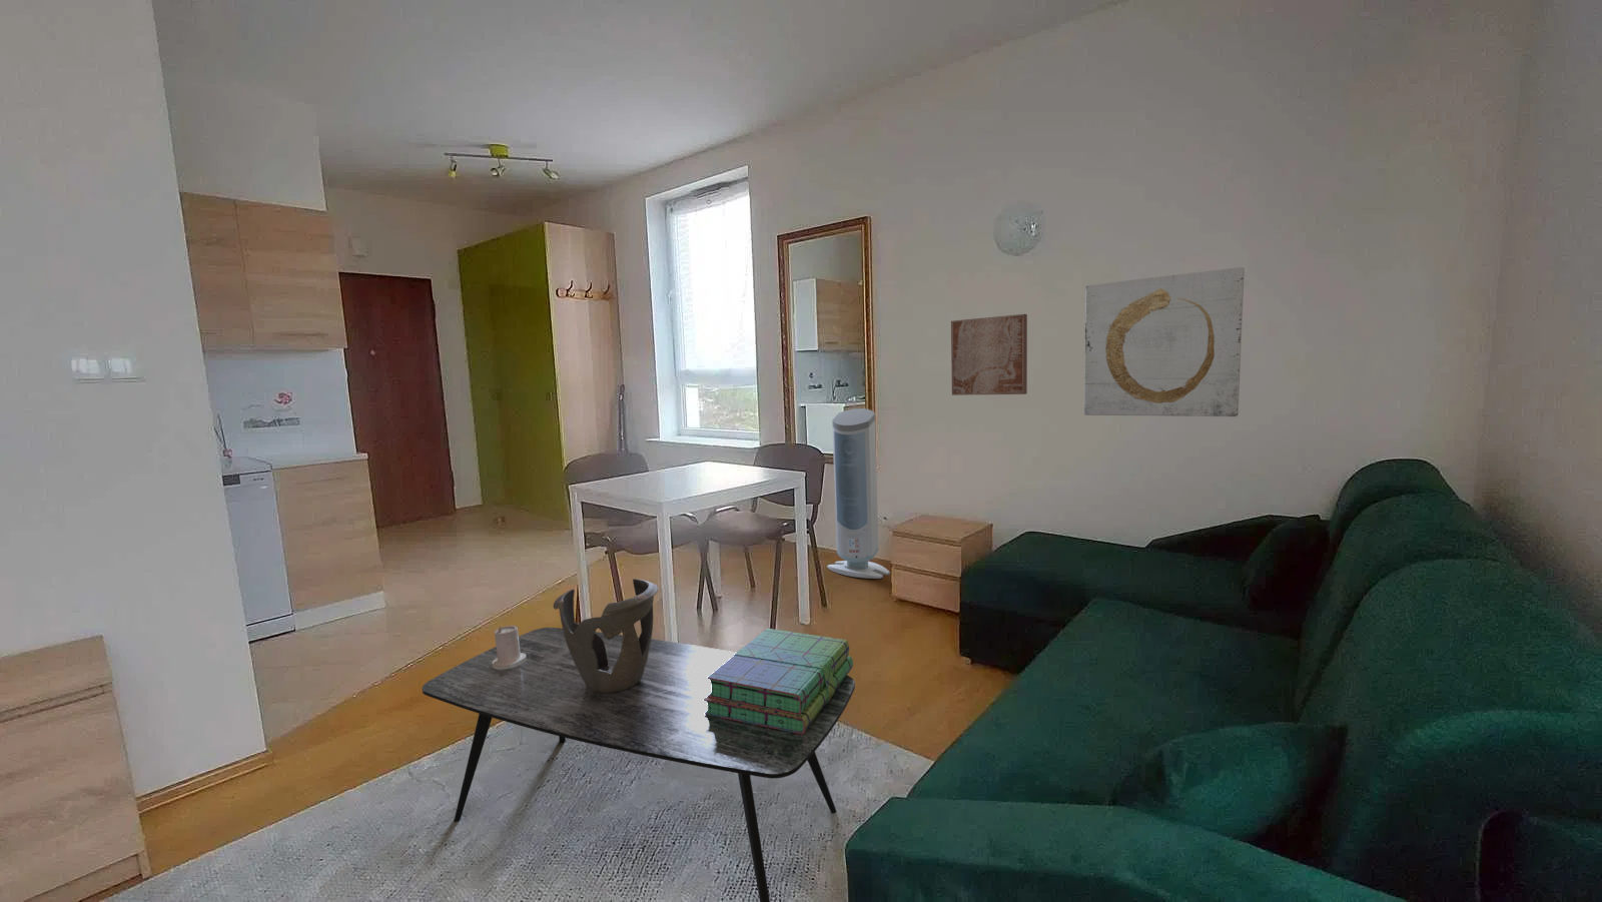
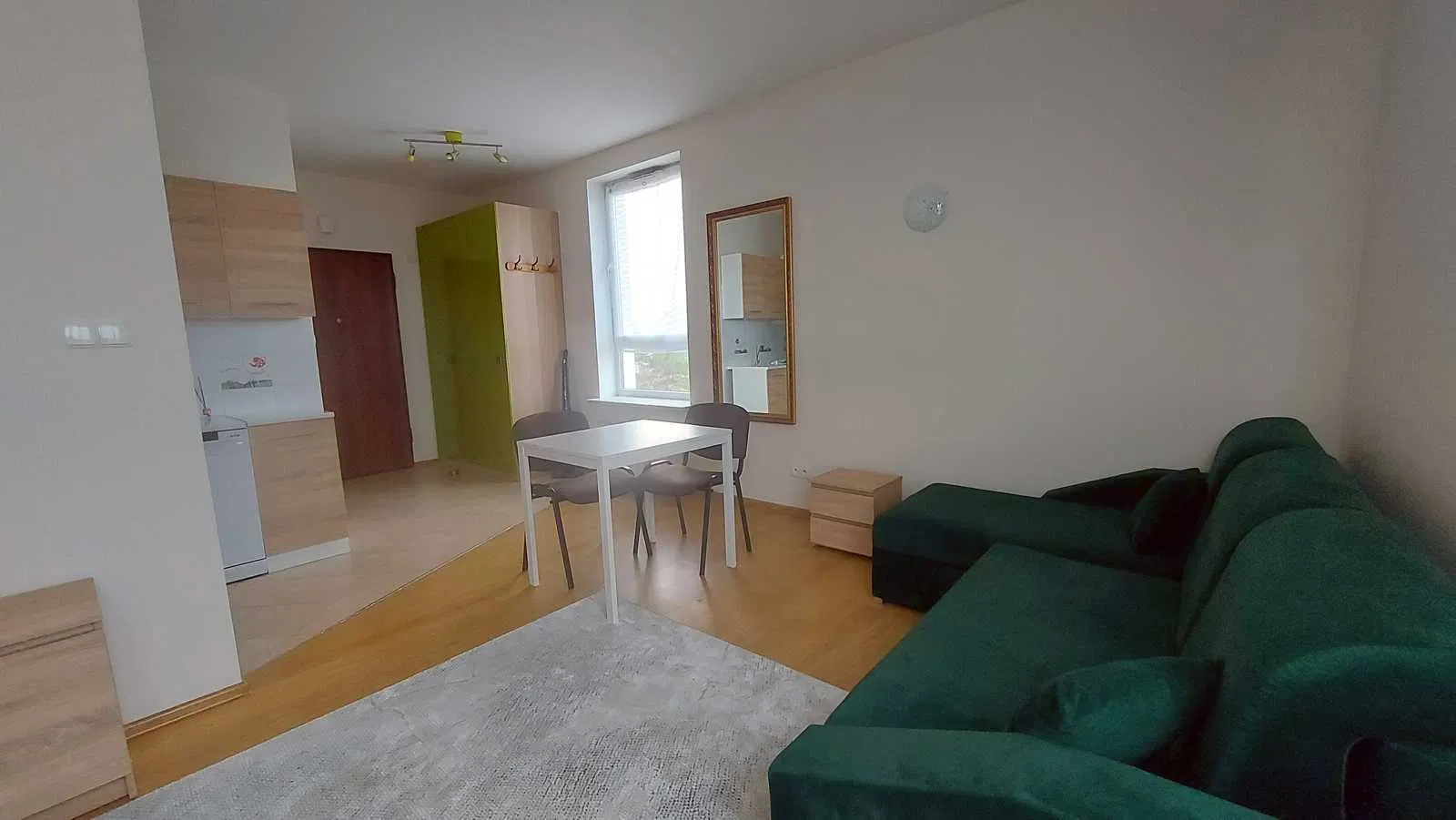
- candle [492,625,527,670]
- coffee table [421,627,856,902]
- wall art [1084,266,1246,418]
- decorative bowl [552,578,659,693]
- air purifier [826,407,891,580]
- wall art [951,314,1029,396]
- stack of books [703,628,854,734]
